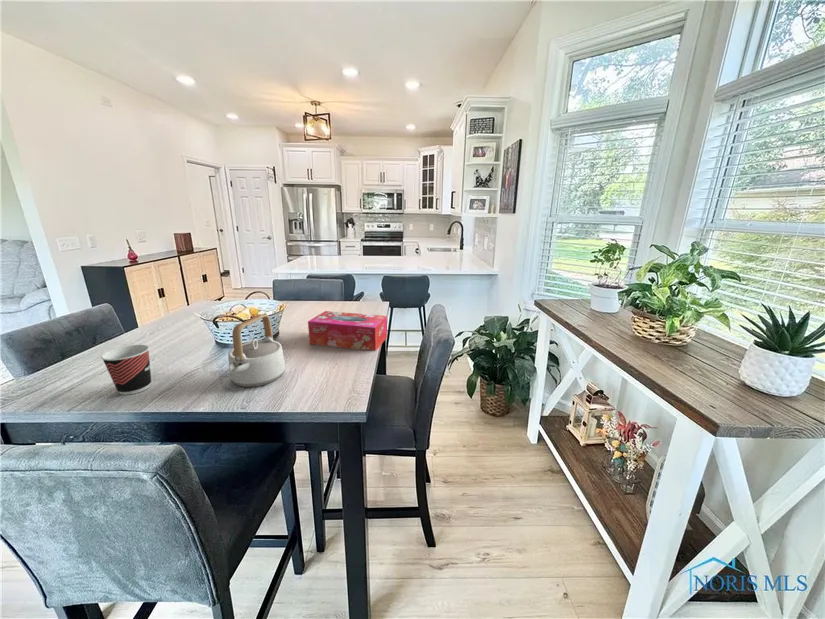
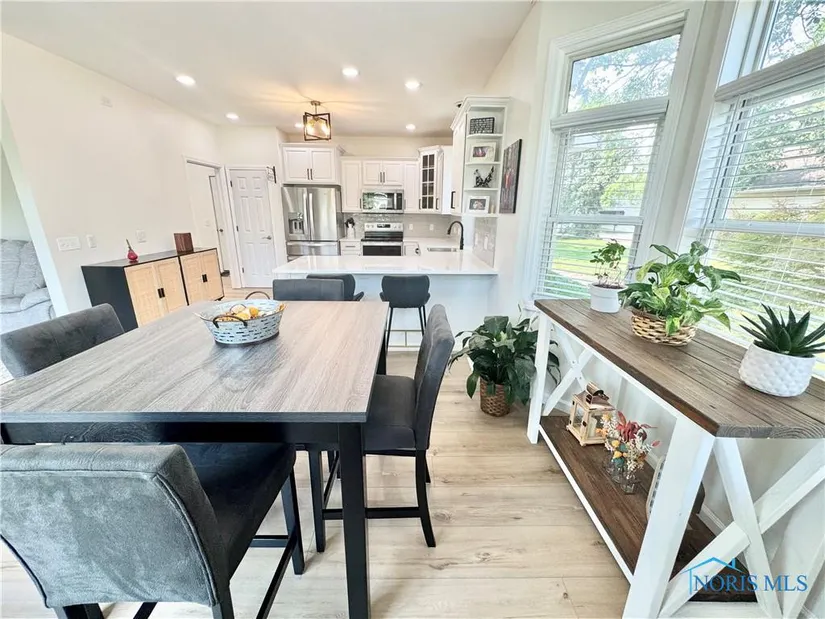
- cup [100,344,152,396]
- teapot [227,313,286,388]
- tissue box [307,310,388,352]
